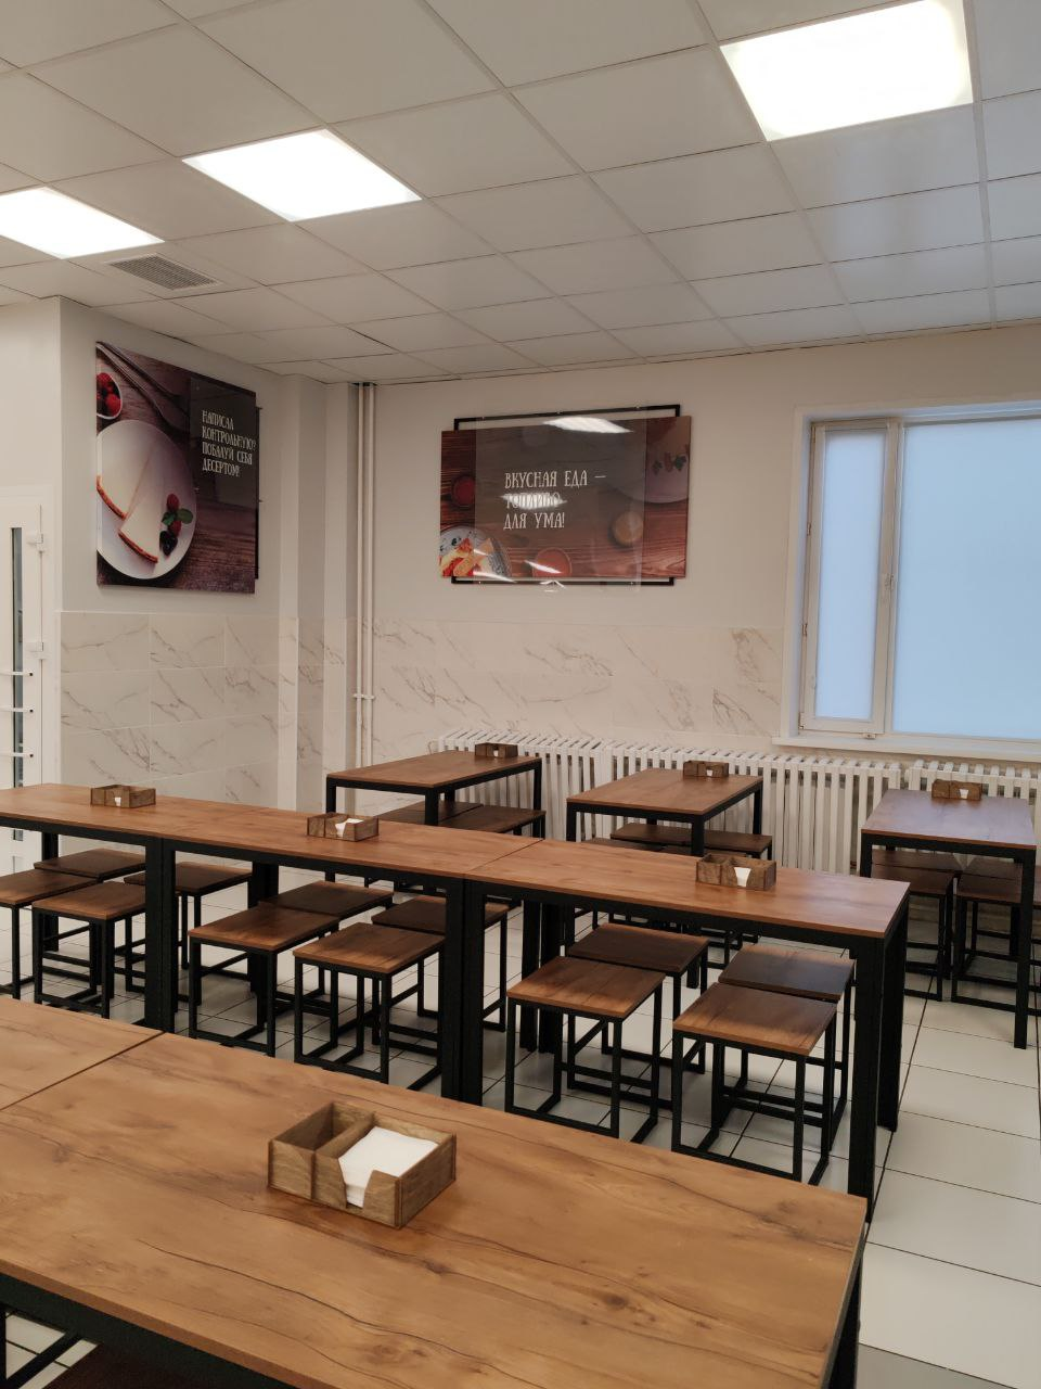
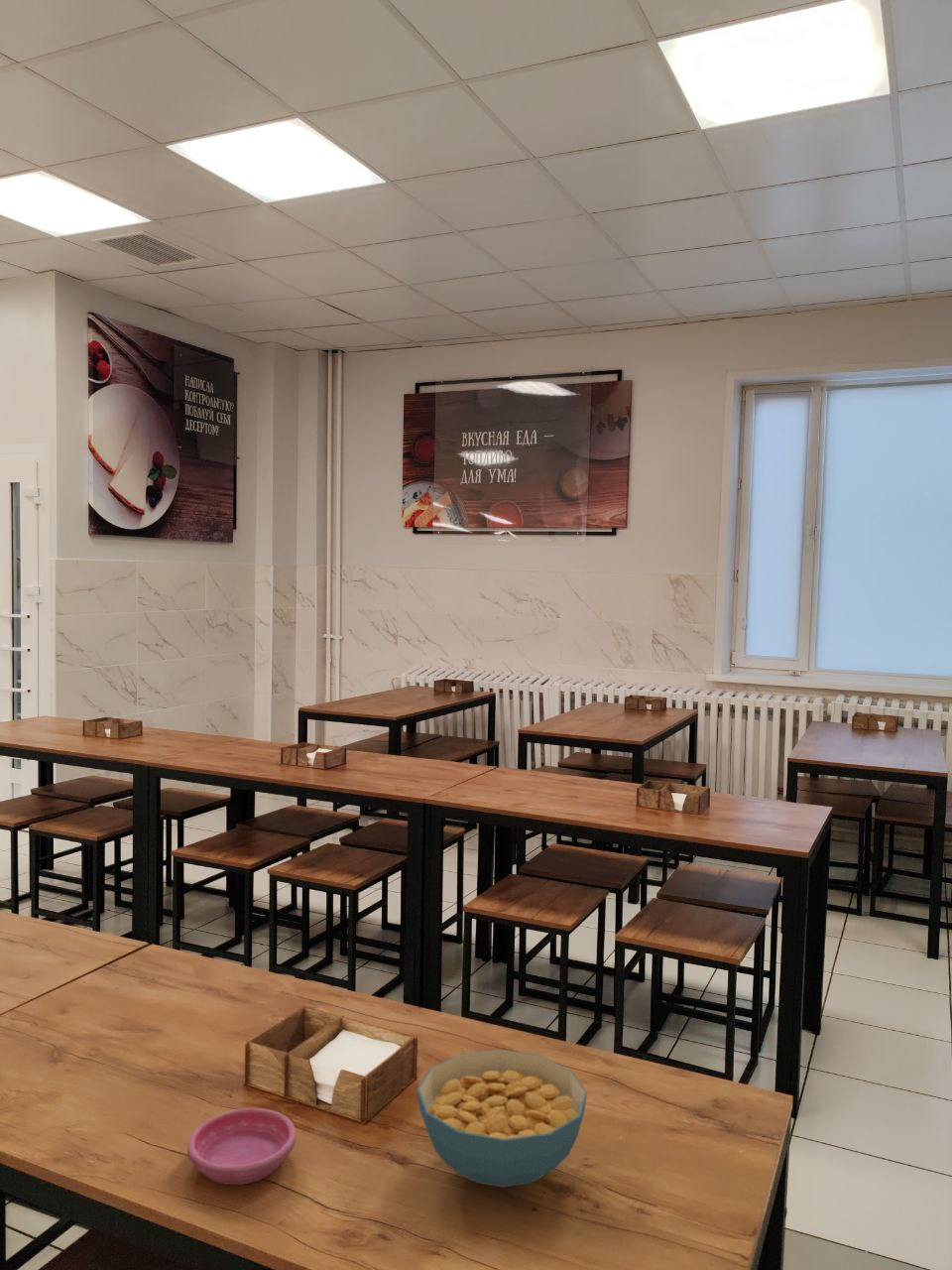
+ cereal bowl [416,1049,588,1189]
+ saucer [186,1107,297,1186]
